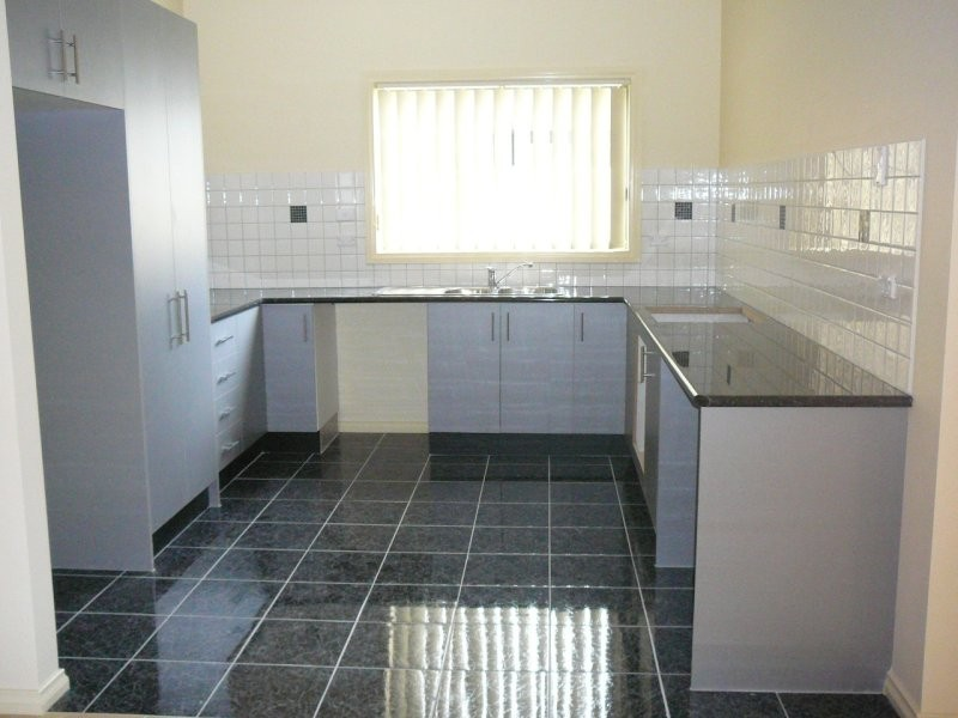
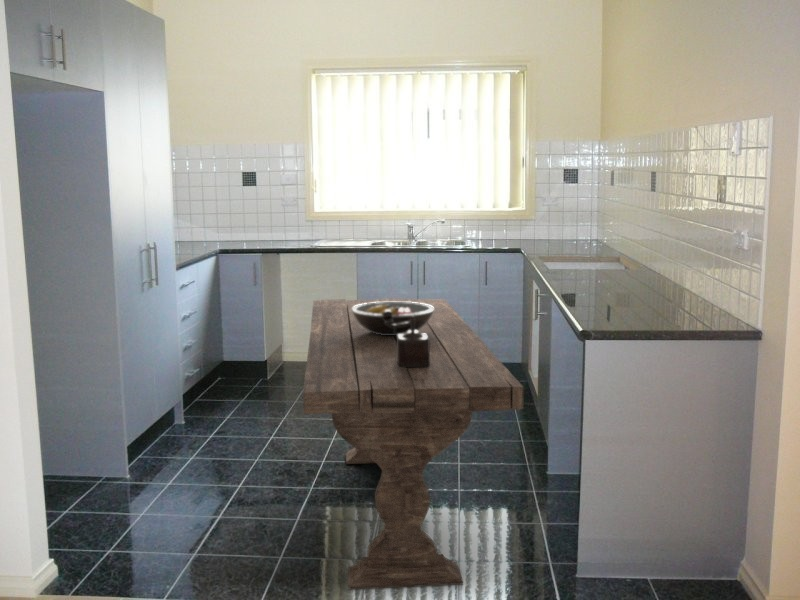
+ pepper mill [382,310,430,367]
+ fruit bowl [351,302,434,335]
+ dining table [302,297,525,591]
